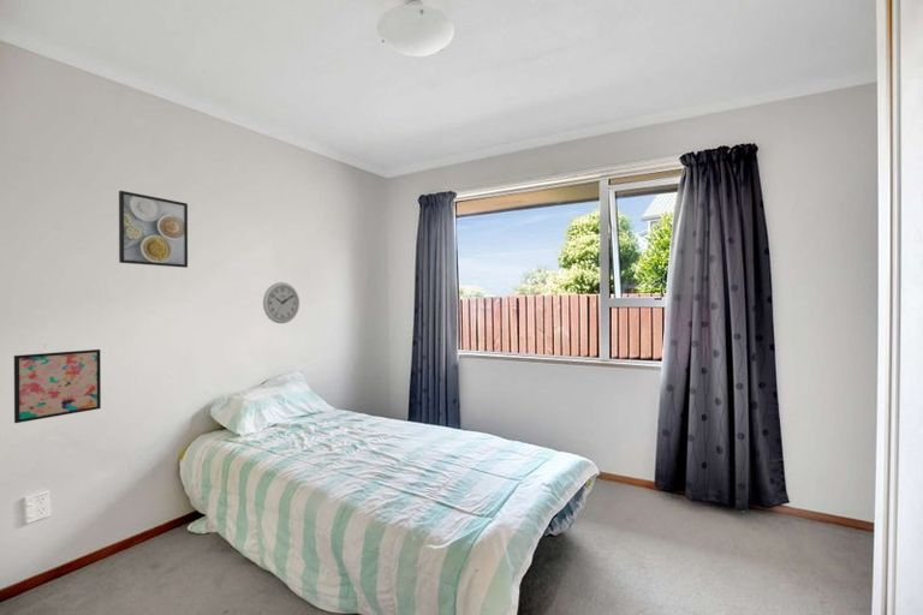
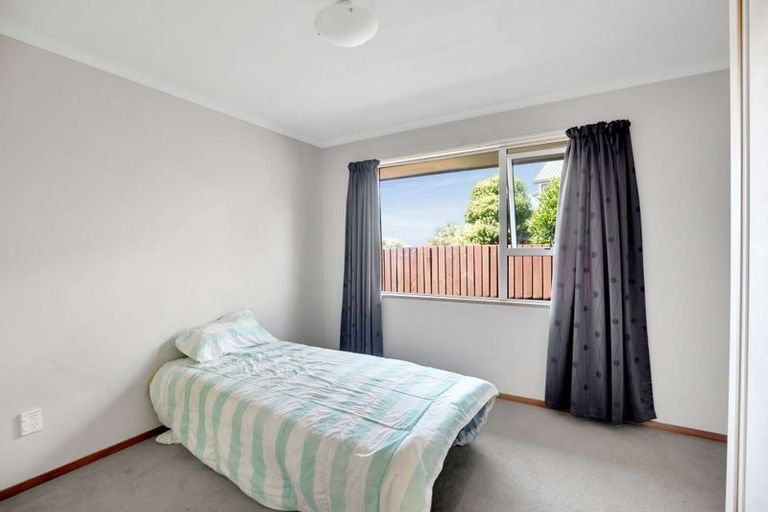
- wall clock [262,281,300,324]
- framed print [118,190,189,269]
- wall art [13,348,102,424]
